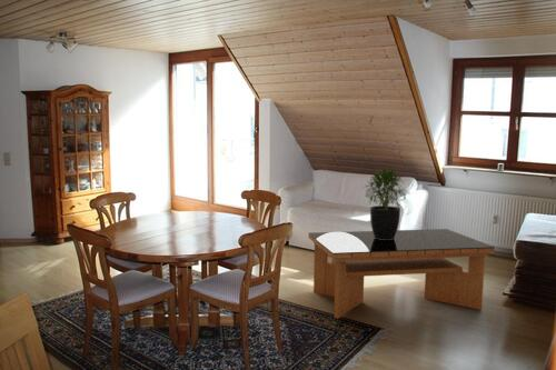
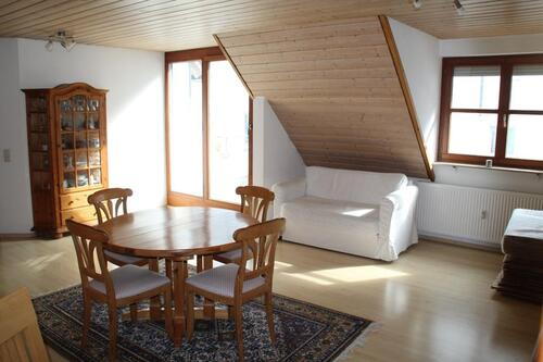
- potted plant [363,166,410,240]
- coffee table [308,228,496,320]
